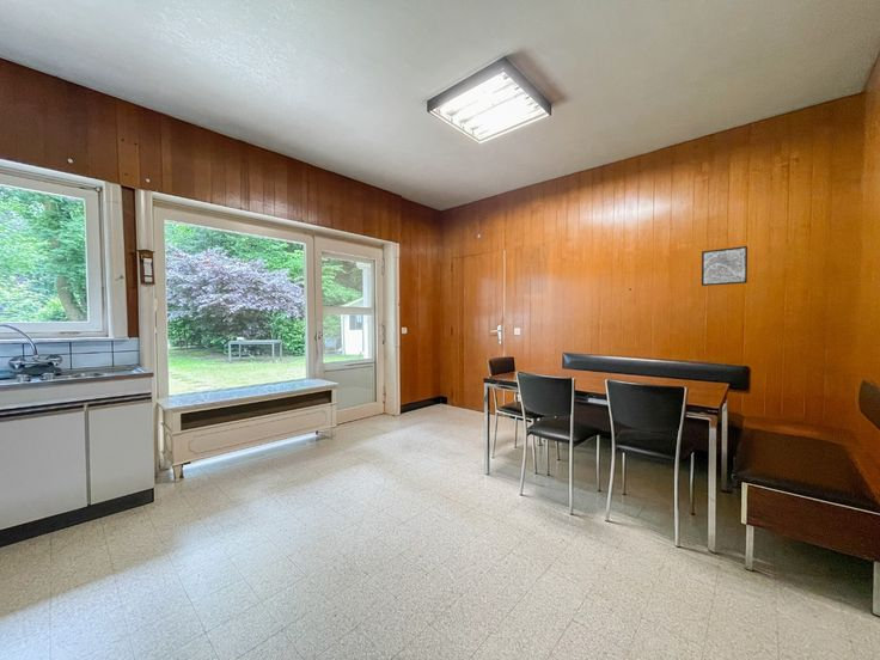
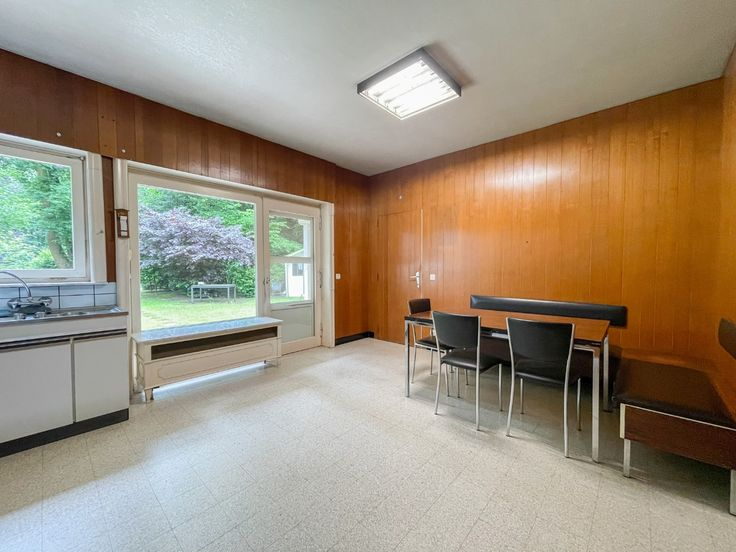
- wall art [701,245,748,287]
